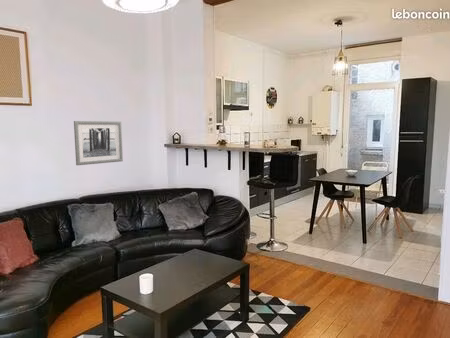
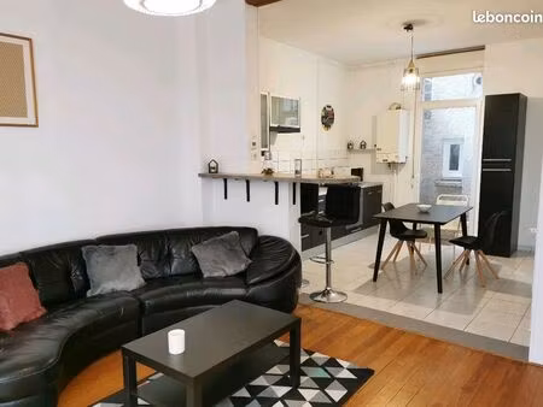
- wall art [73,120,124,166]
